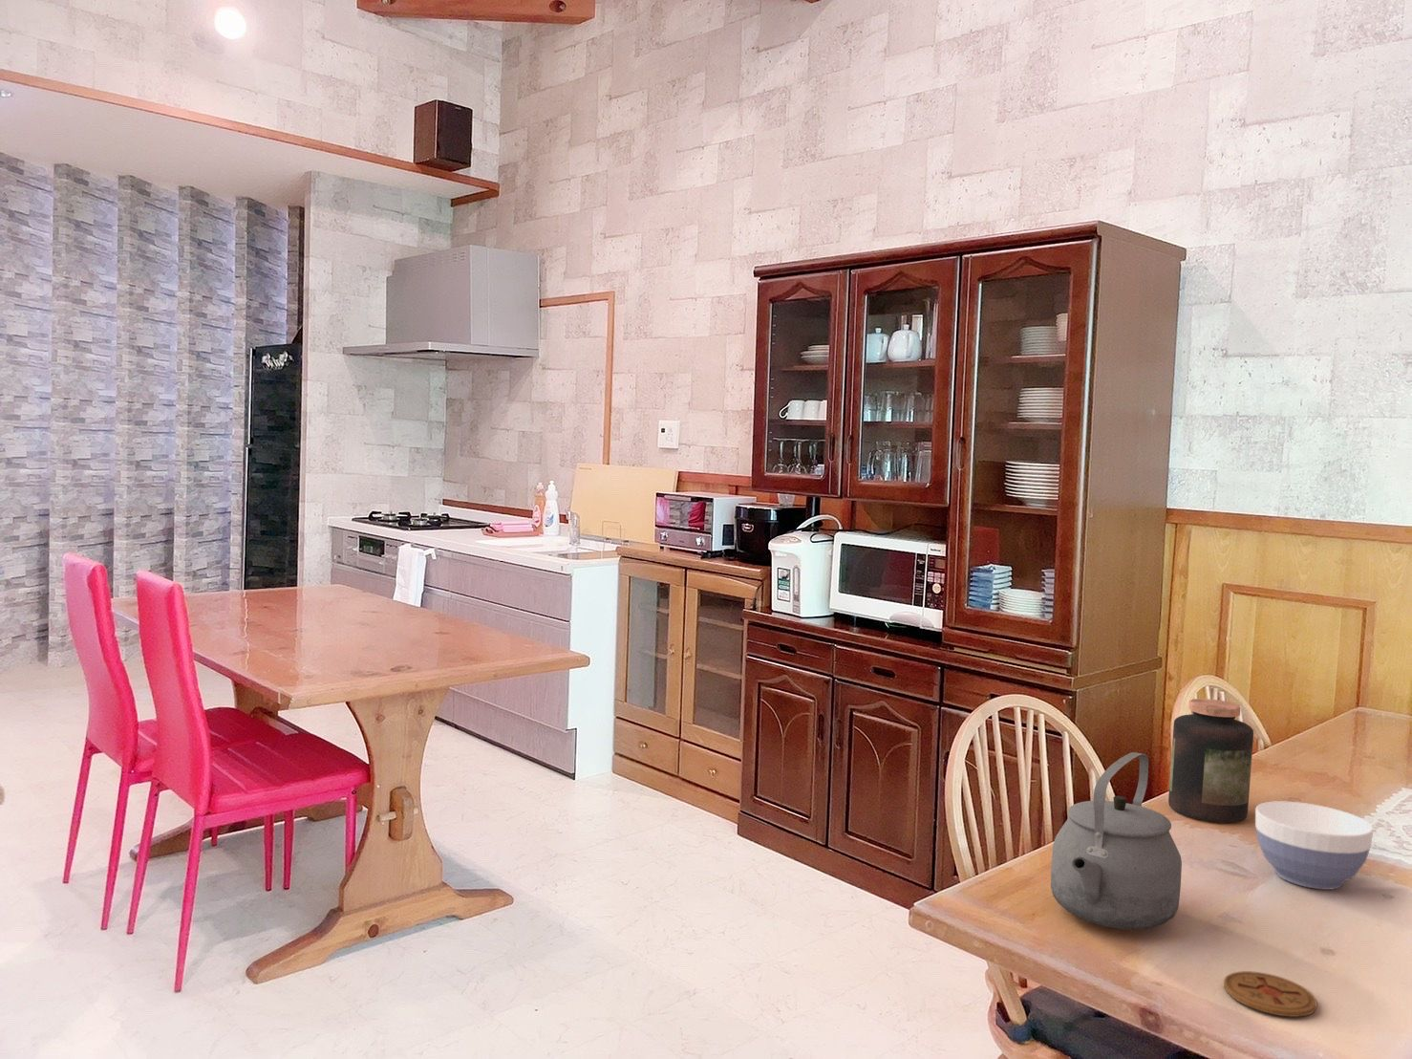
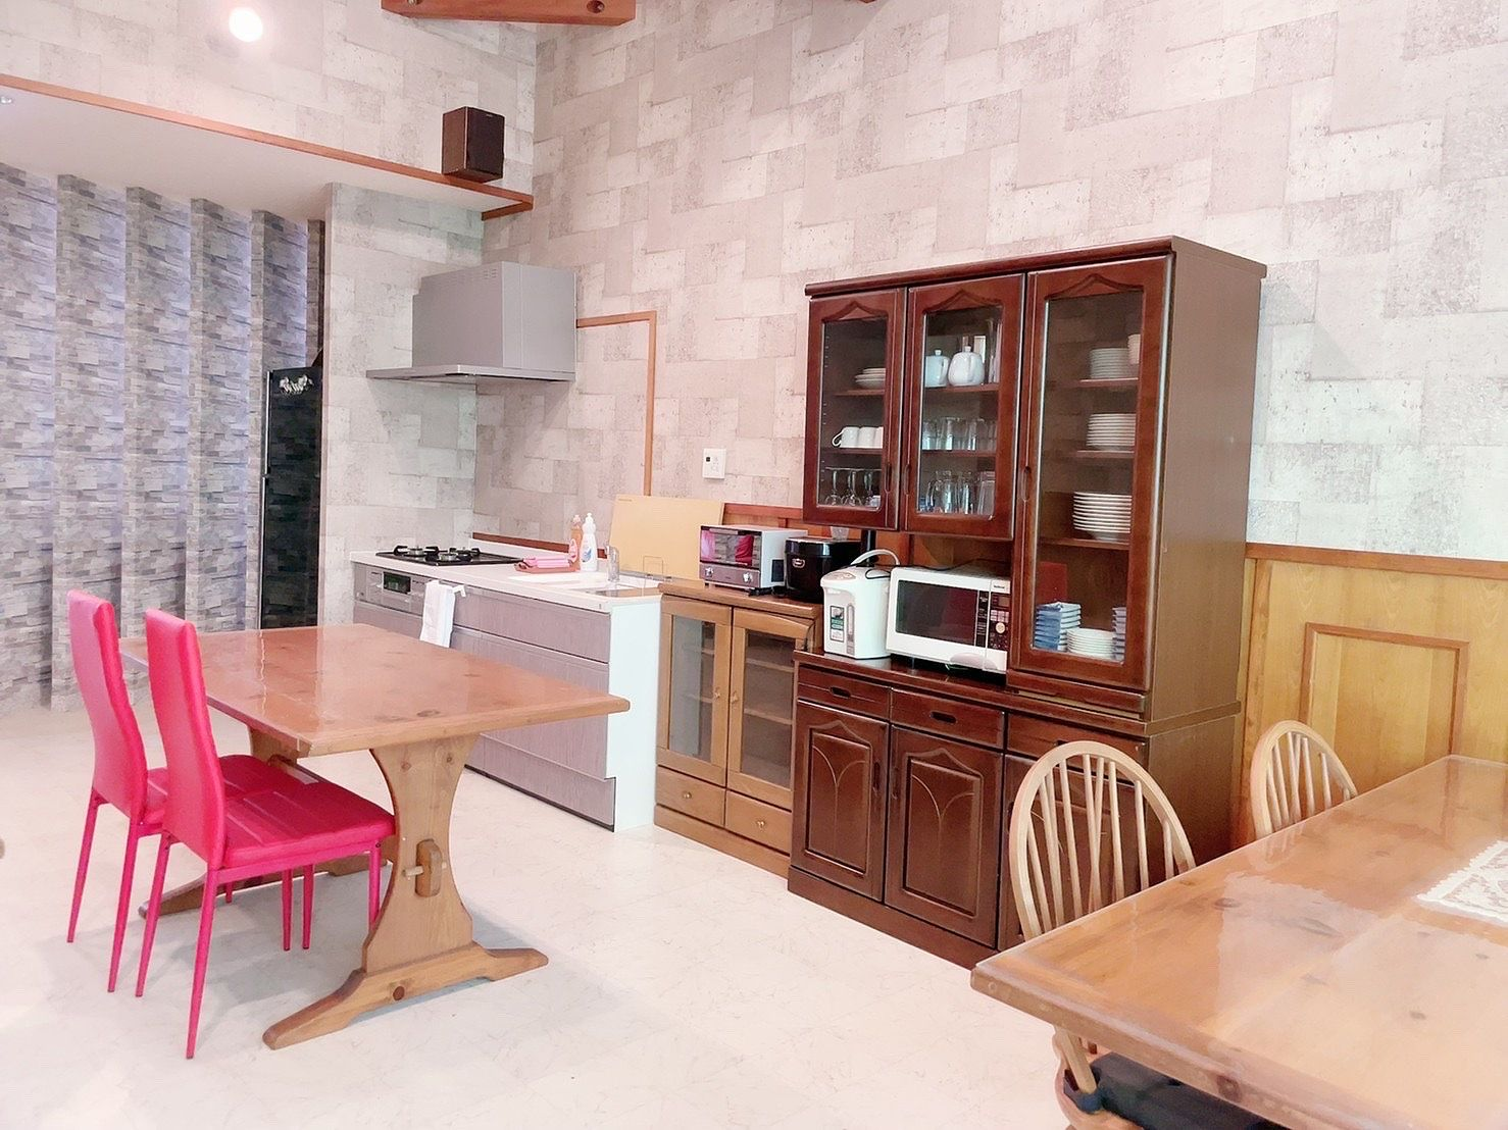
- coaster [1223,970,1319,1018]
- tea kettle [1050,751,1183,930]
- jar [1167,697,1254,824]
- bowl [1254,800,1374,891]
